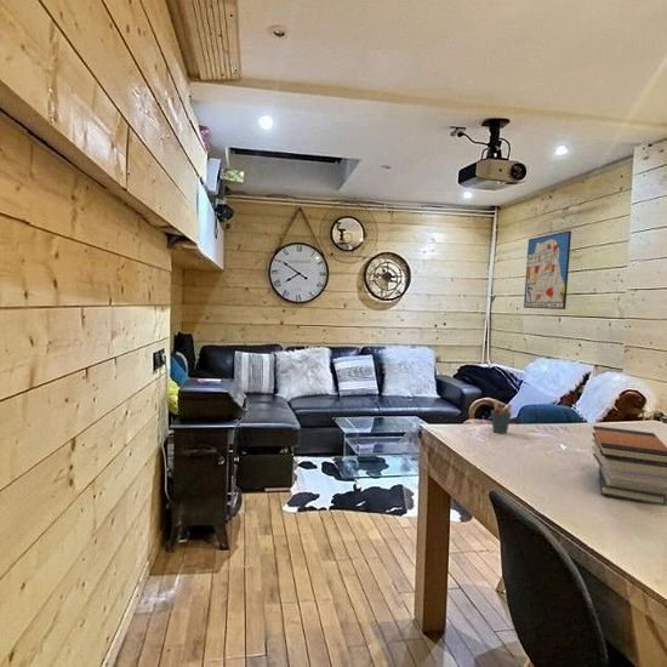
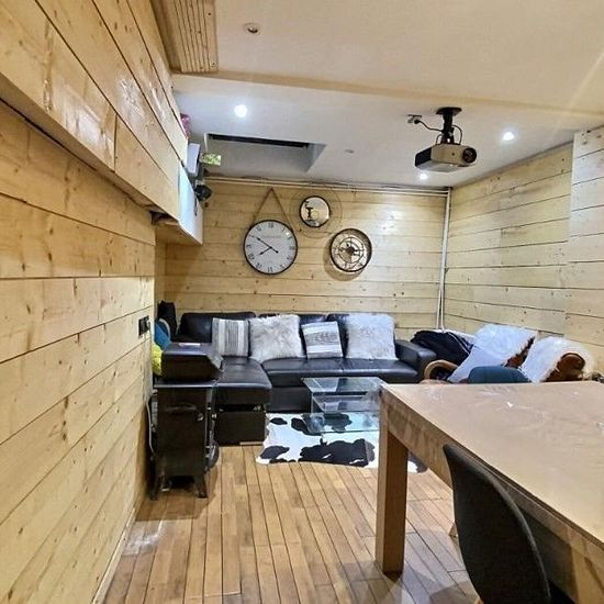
- pen holder [490,398,513,434]
- book stack [591,424,667,507]
- wall art [523,229,572,310]
